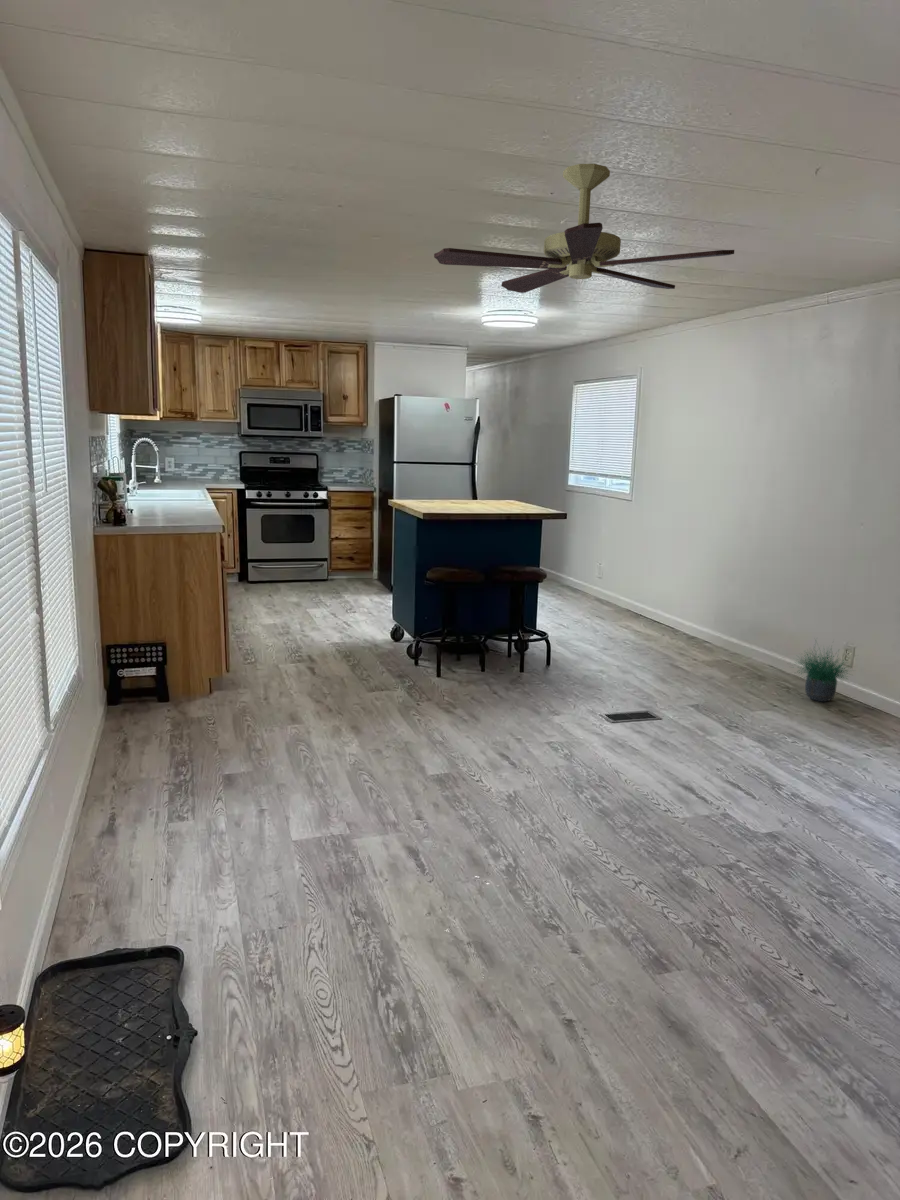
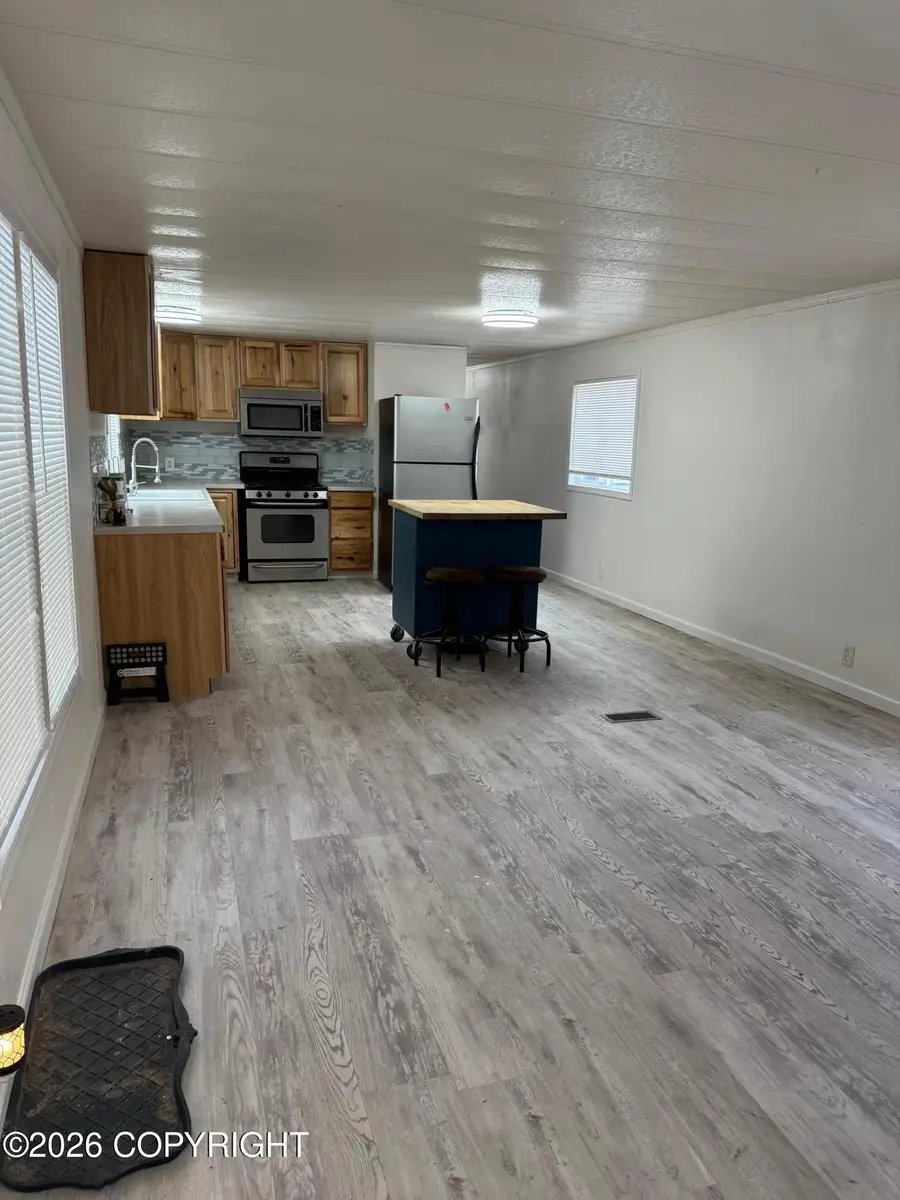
- potted plant [787,638,858,703]
- ceiling fan [433,163,735,294]
